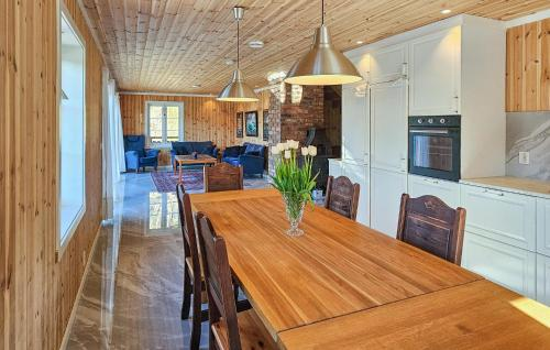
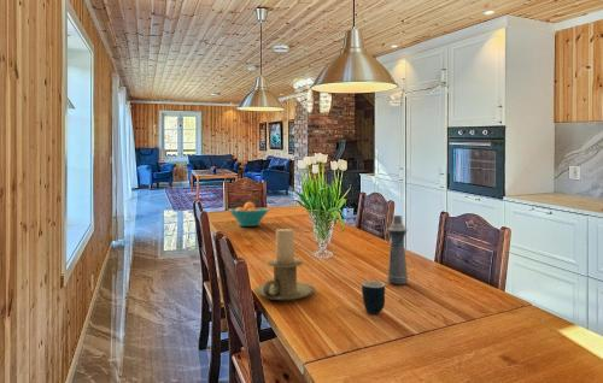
+ candle holder [253,228,317,301]
+ fruit bowl [227,201,270,228]
+ mug [361,279,386,316]
+ bottle [386,214,409,285]
